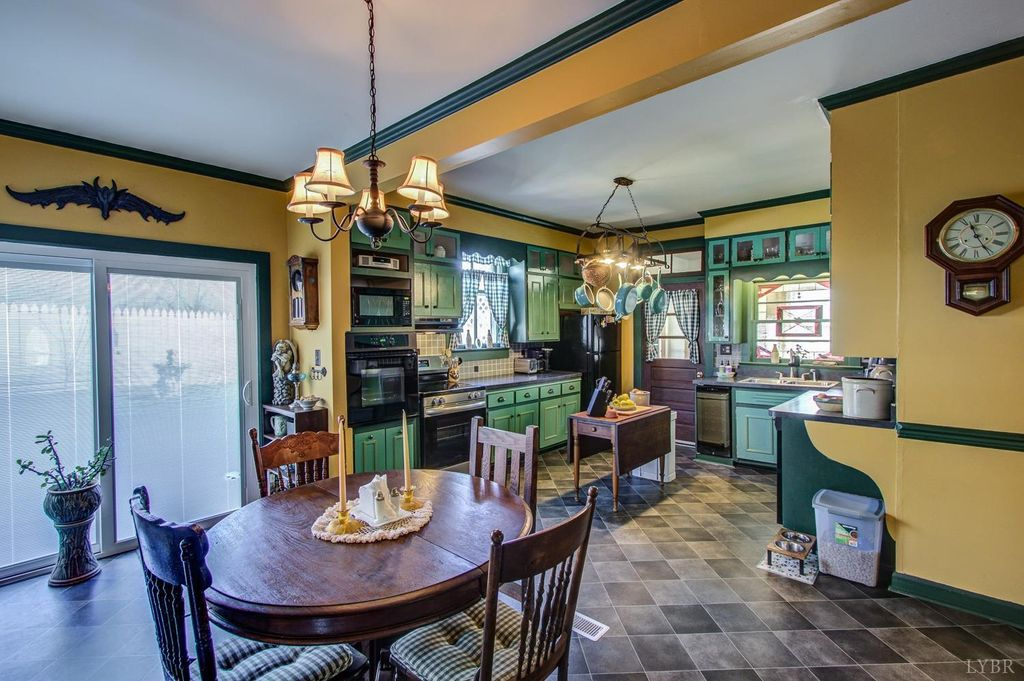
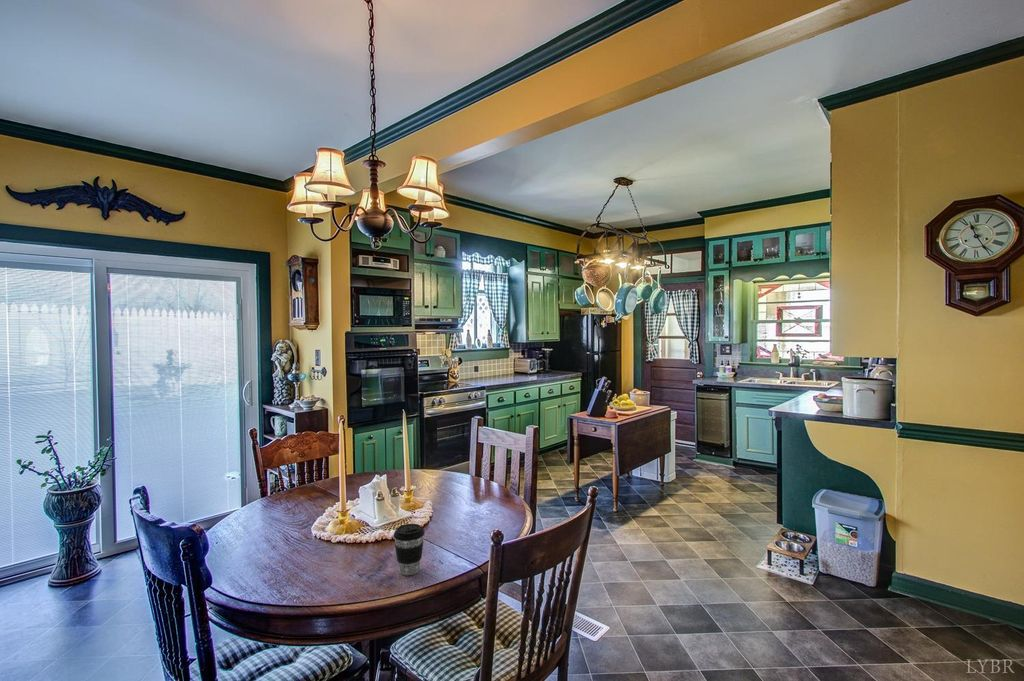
+ coffee cup [393,523,425,576]
